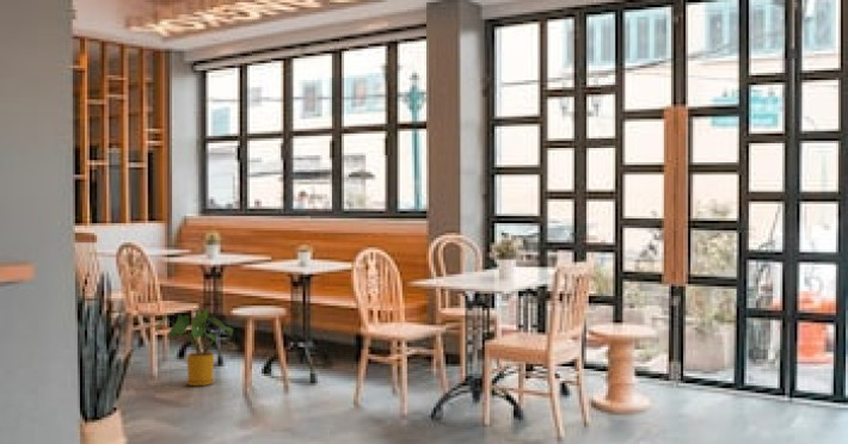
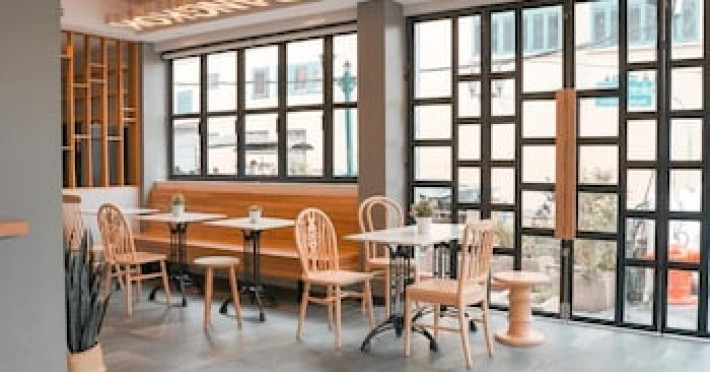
- house plant [153,309,235,387]
